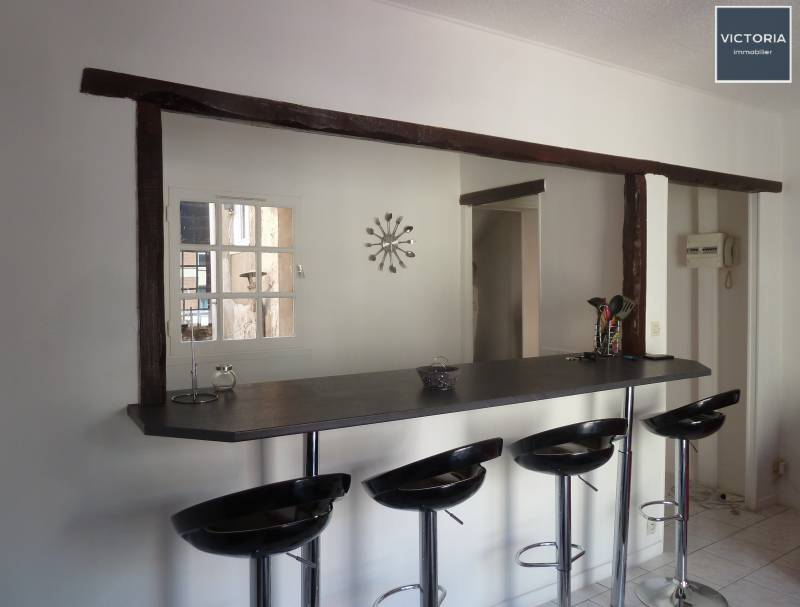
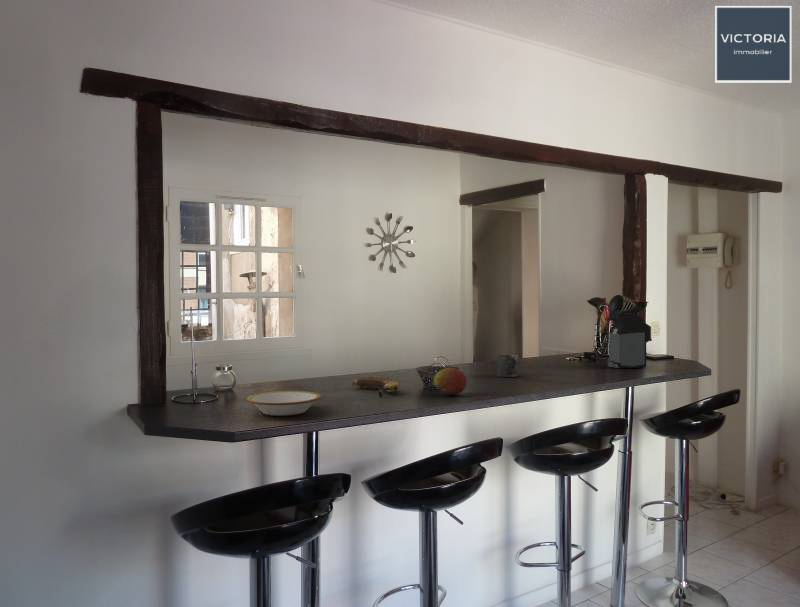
+ fruit [433,367,468,396]
+ banana [351,376,400,399]
+ coffee maker [607,301,653,369]
+ mug [496,354,520,378]
+ bowl [246,390,322,417]
